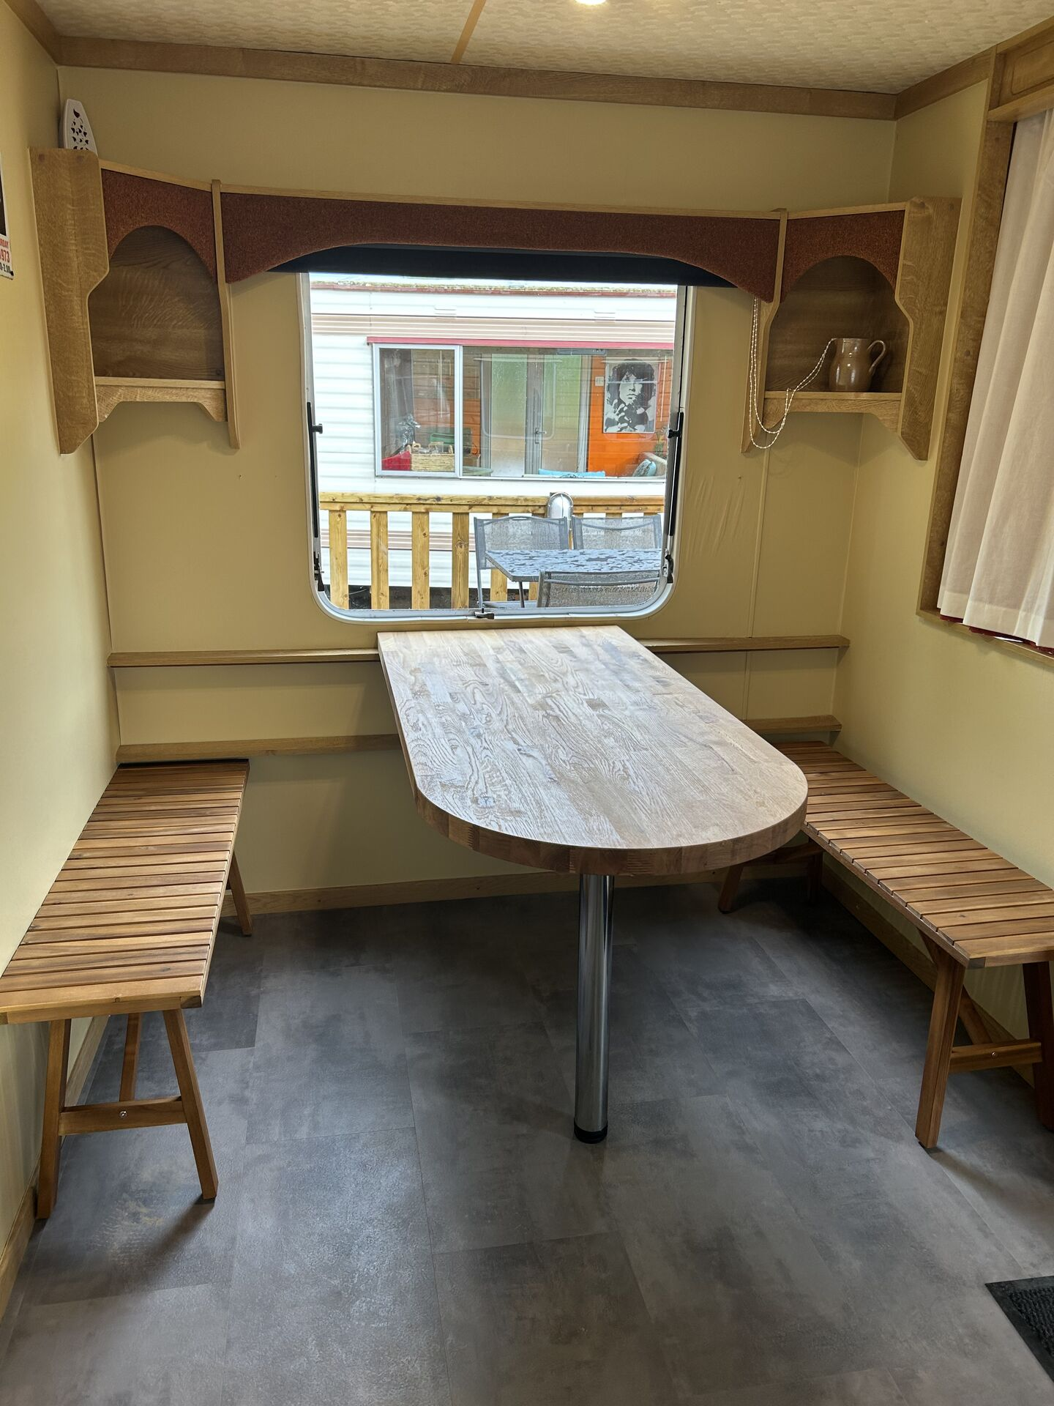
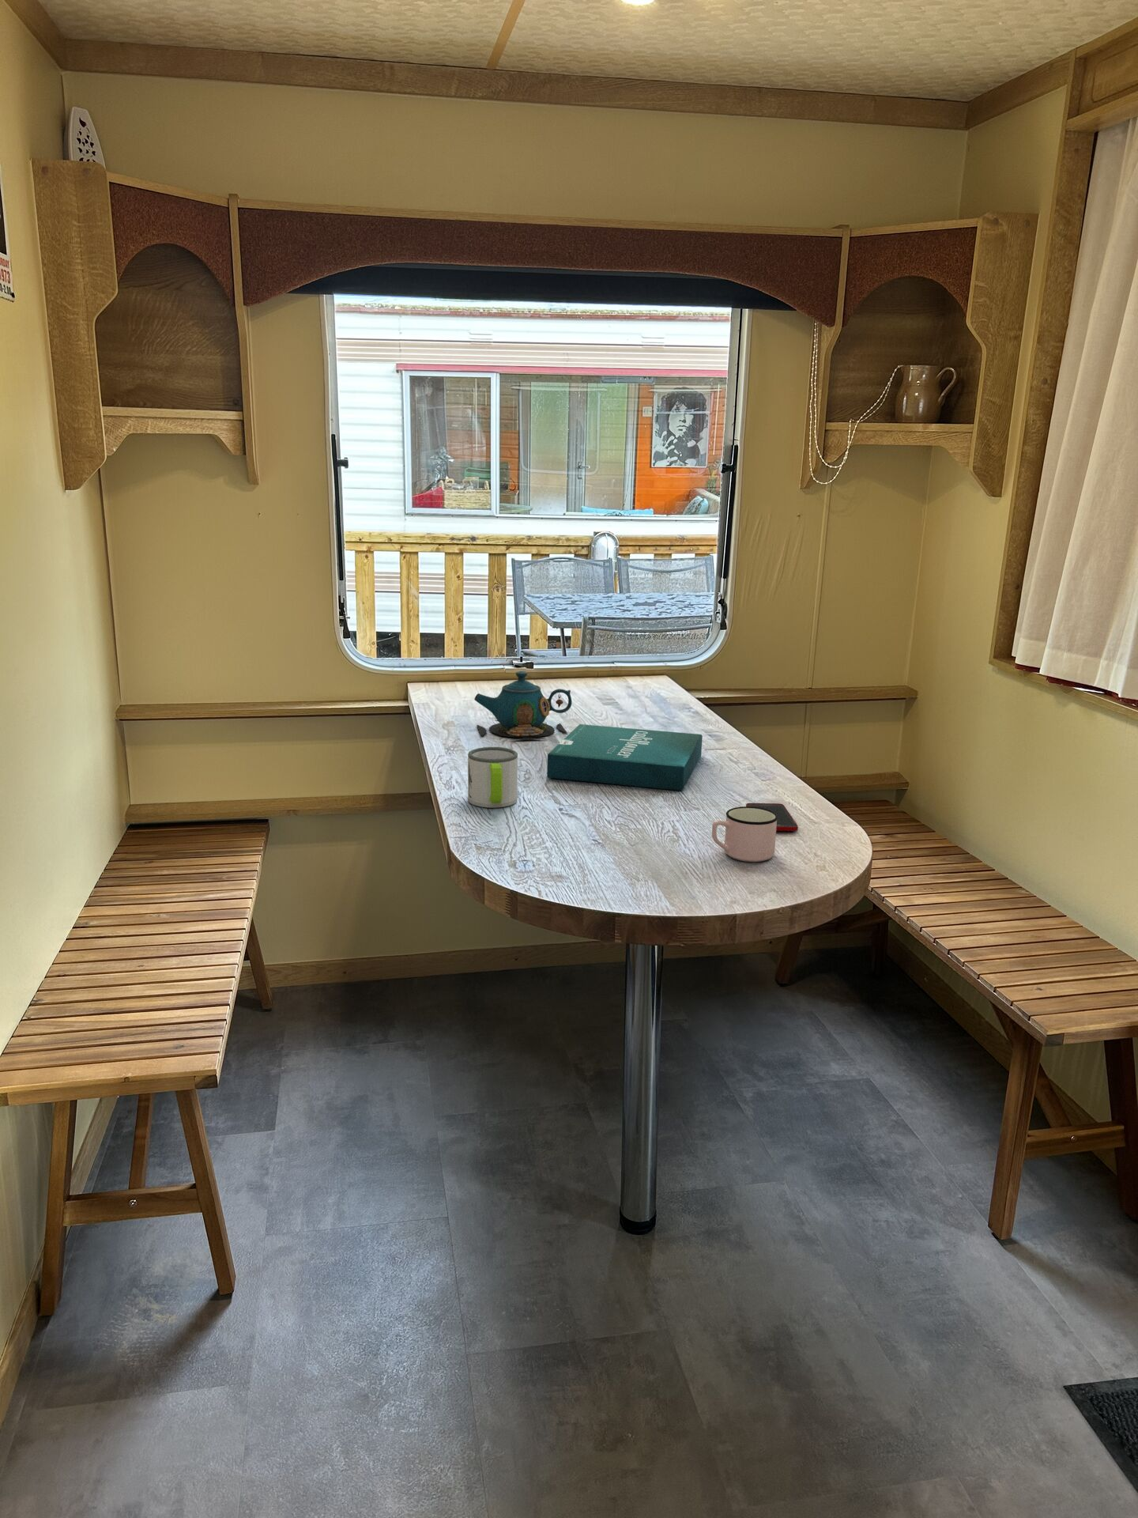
+ mug [711,806,778,863]
+ teapot [475,671,573,741]
+ pizza box [546,723,703,791]
+ mug [467,746,519,809]
+ cell phone [745,802,799,832]
